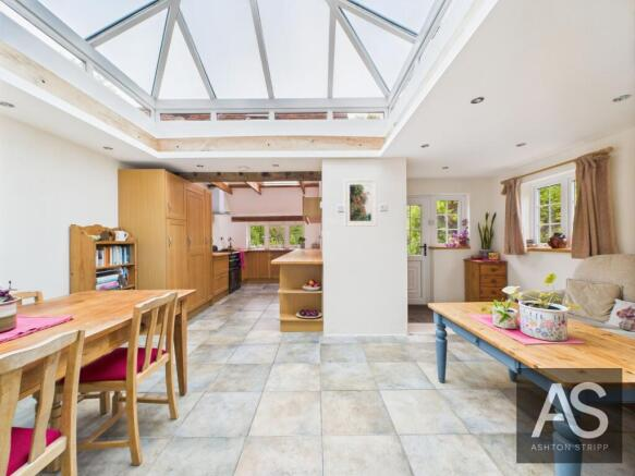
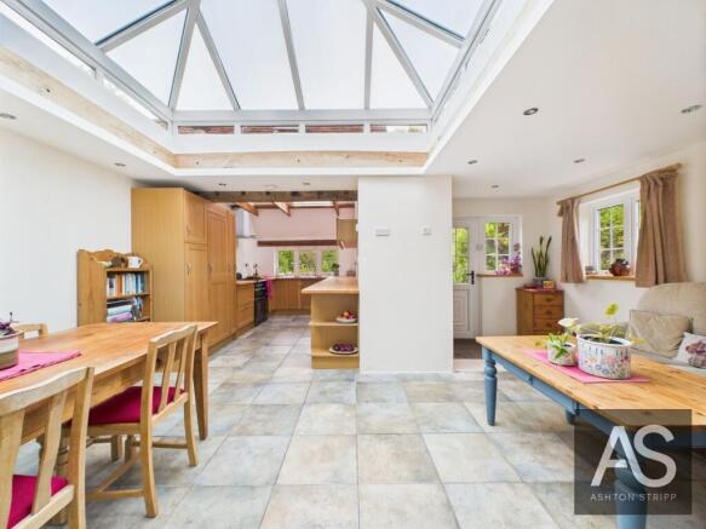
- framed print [343,178,378,228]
